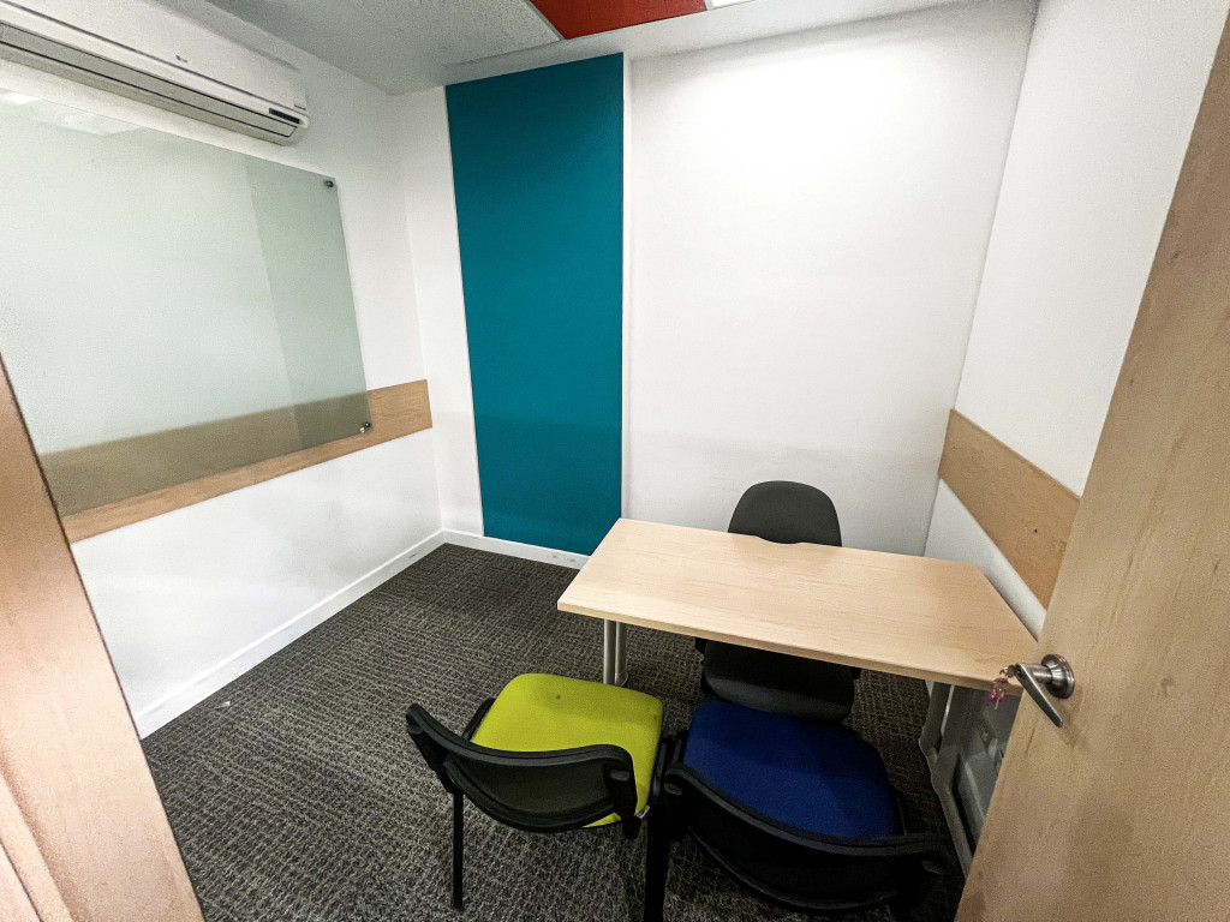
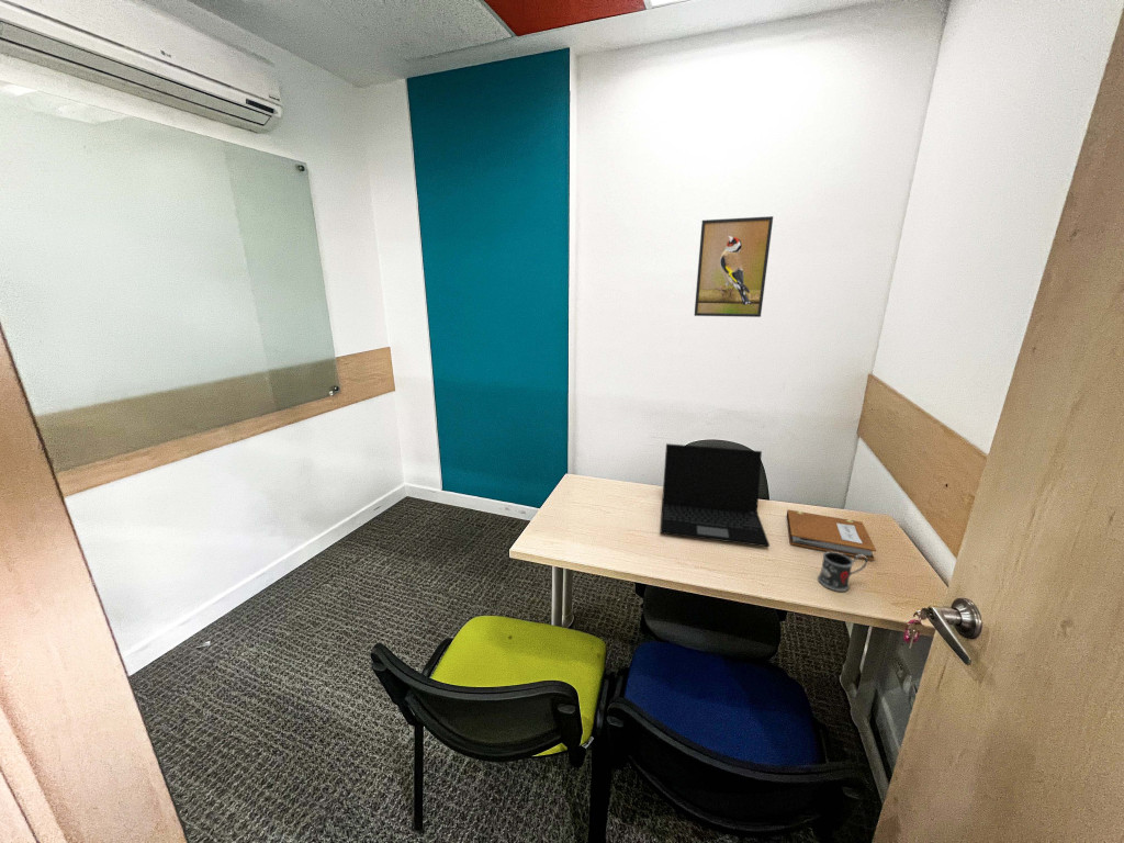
+ notebook [786,508,877,561]
+ mug [817,551,868,593]
+ laptop [660,442,771,548]
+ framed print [694,215,774,318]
